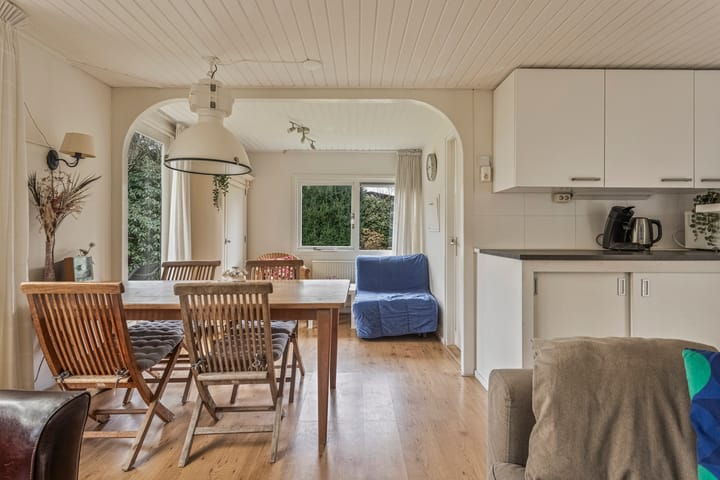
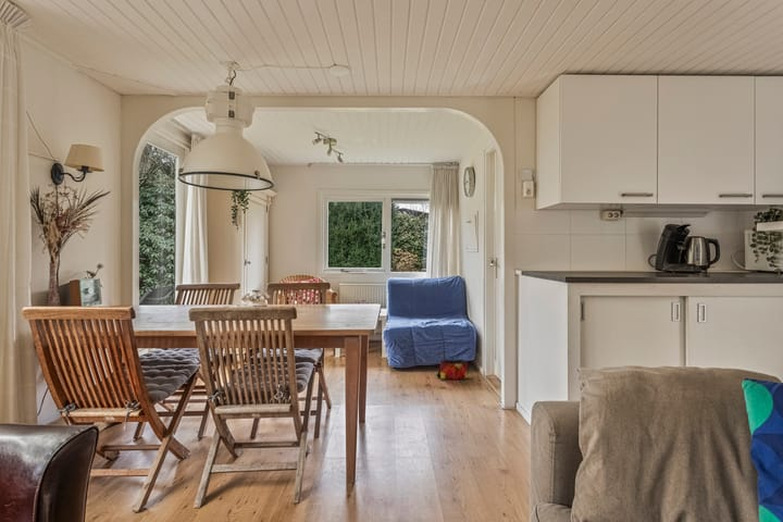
+ bag [435,359,470,381]
